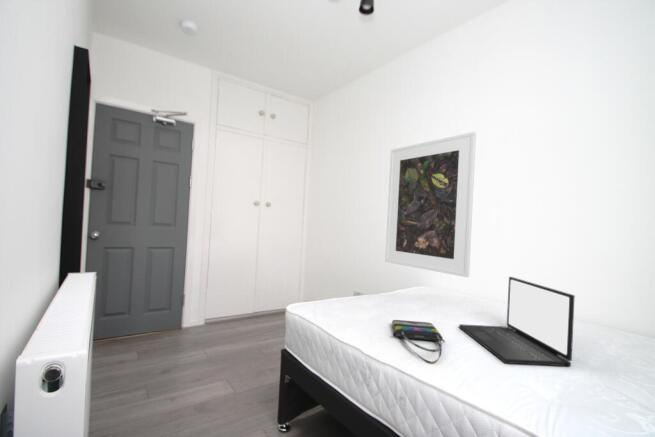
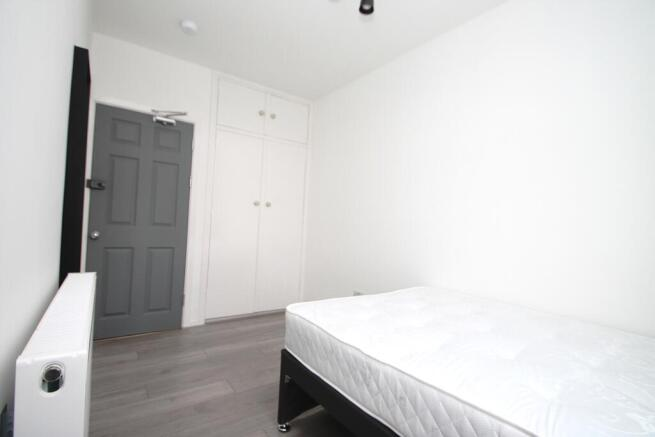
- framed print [384,131,477,278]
- laptop [458,276,576,367]
- tote bag [391,319,447,365]
